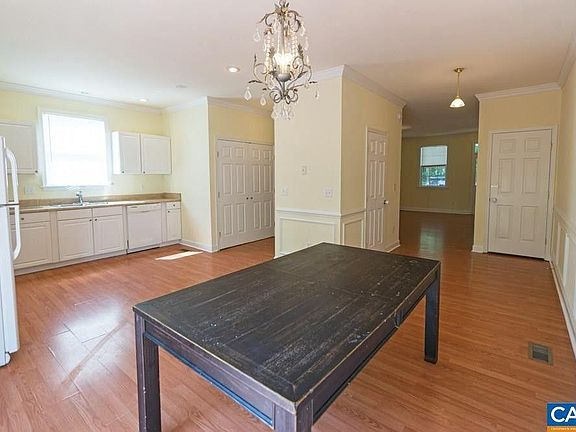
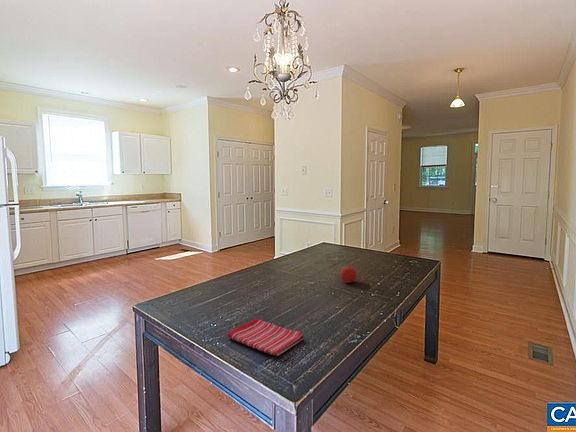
+ fruit [340,265,358,284]
+ dish towel [227,317,305,357]
